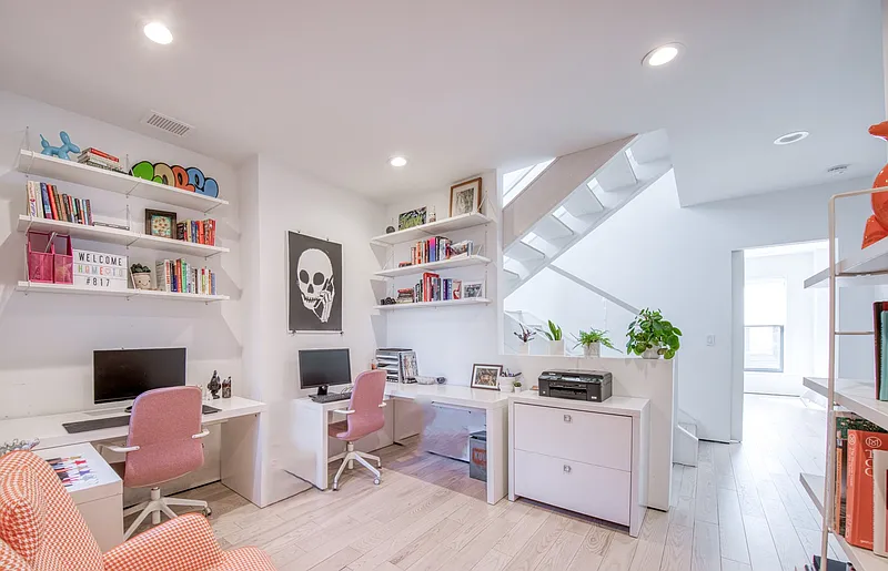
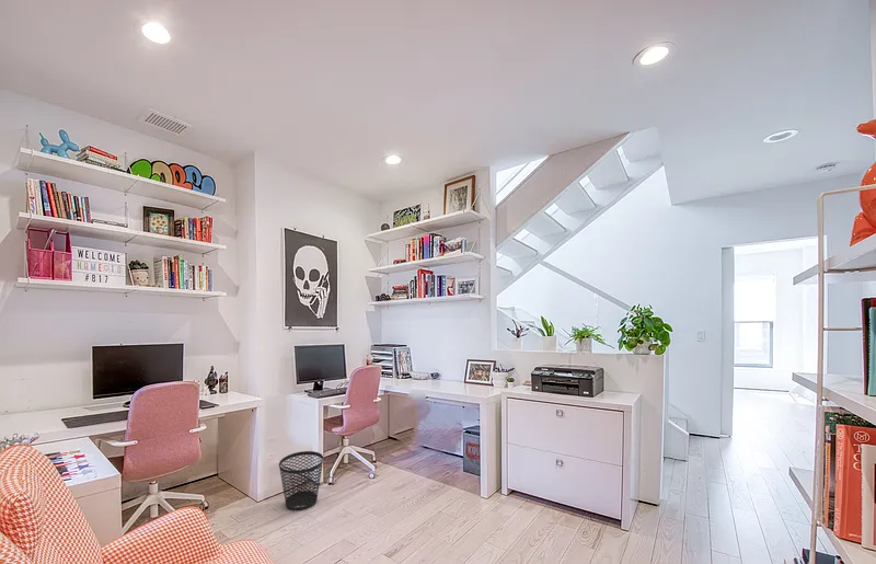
+ wastebasket [278,450,324,511]
